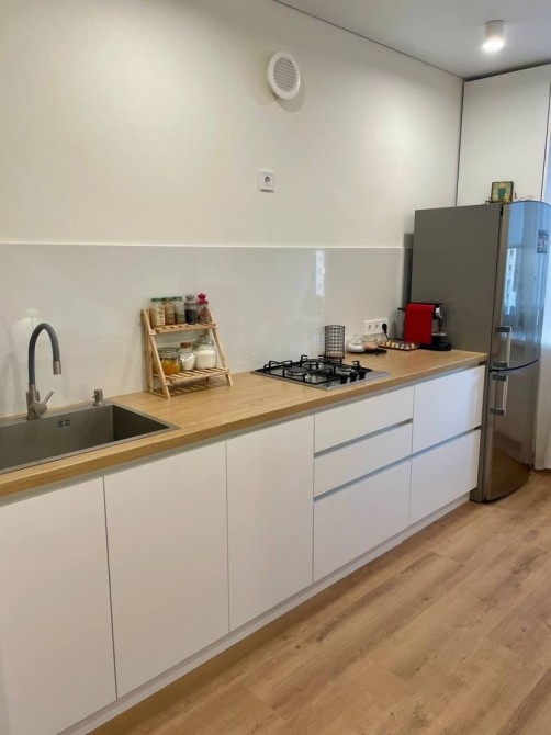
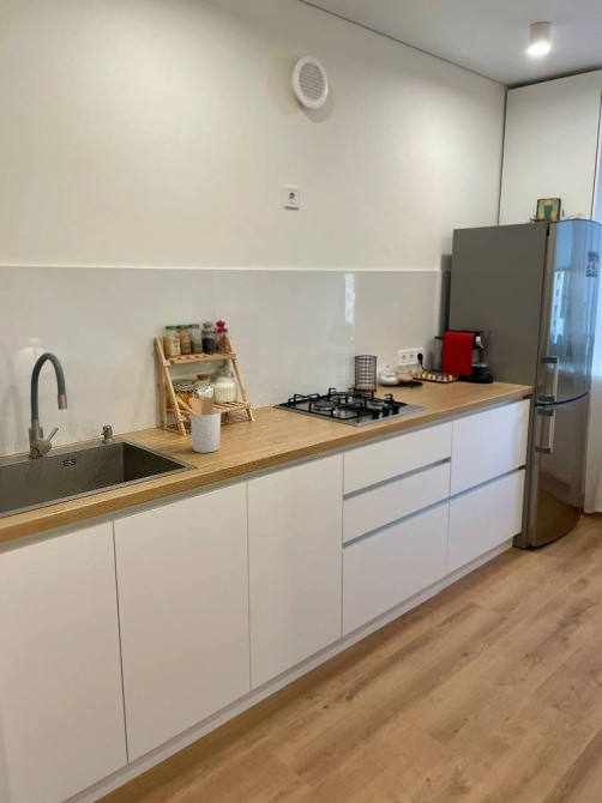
+ utensil holder [174,396,222,454]
